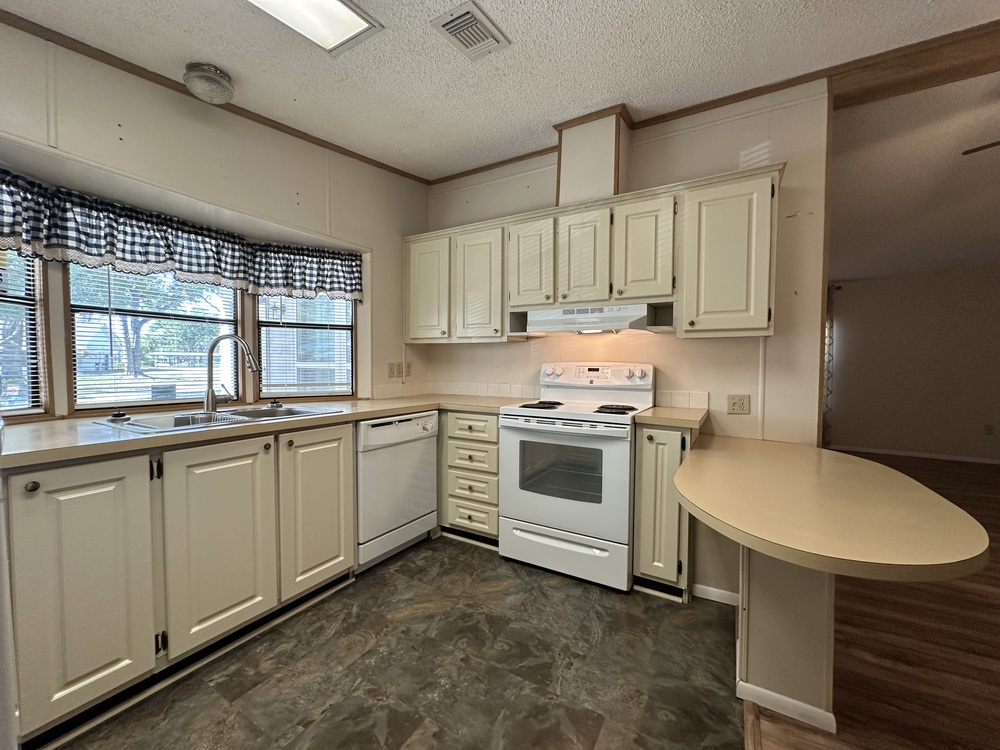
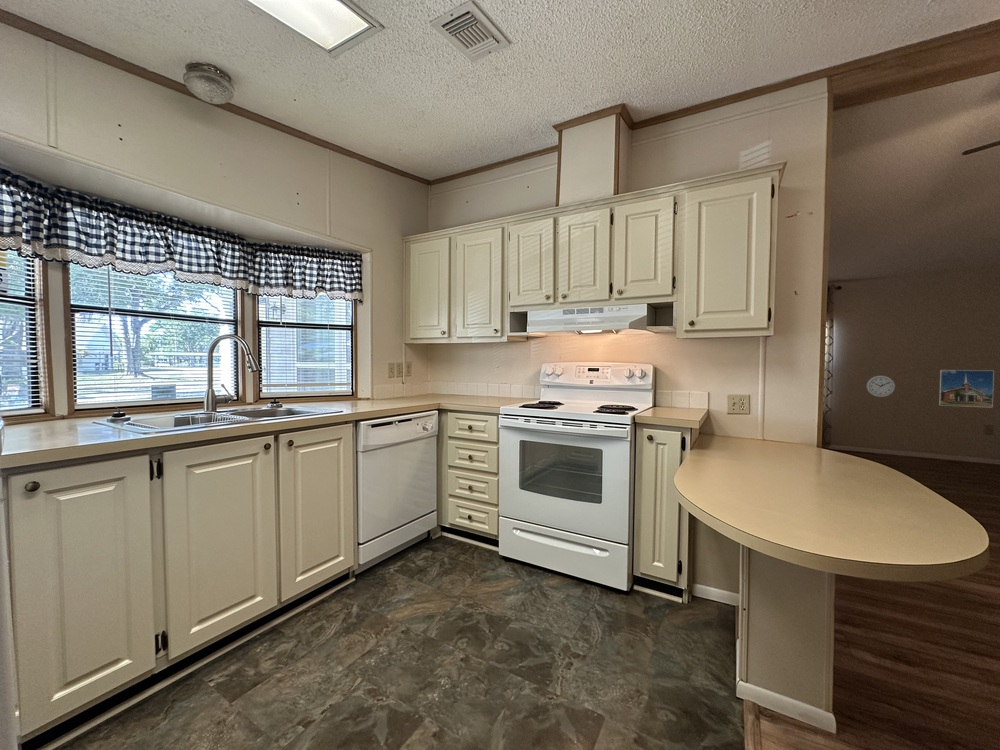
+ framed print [938,369,995,409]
+ wall clock [865,374,896,398]
